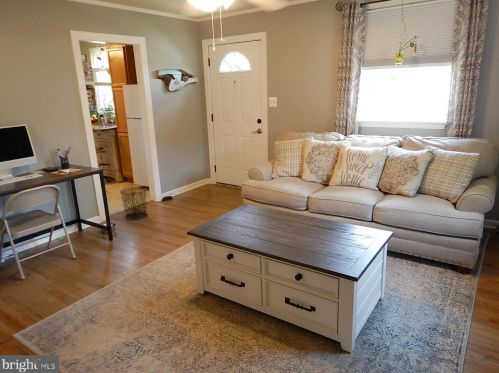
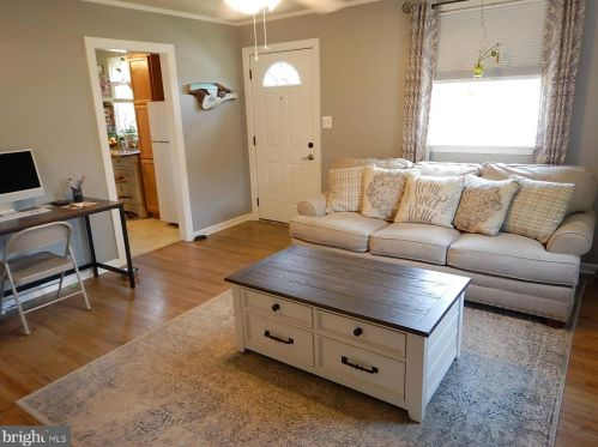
- waste bin [119,186,149,221]
